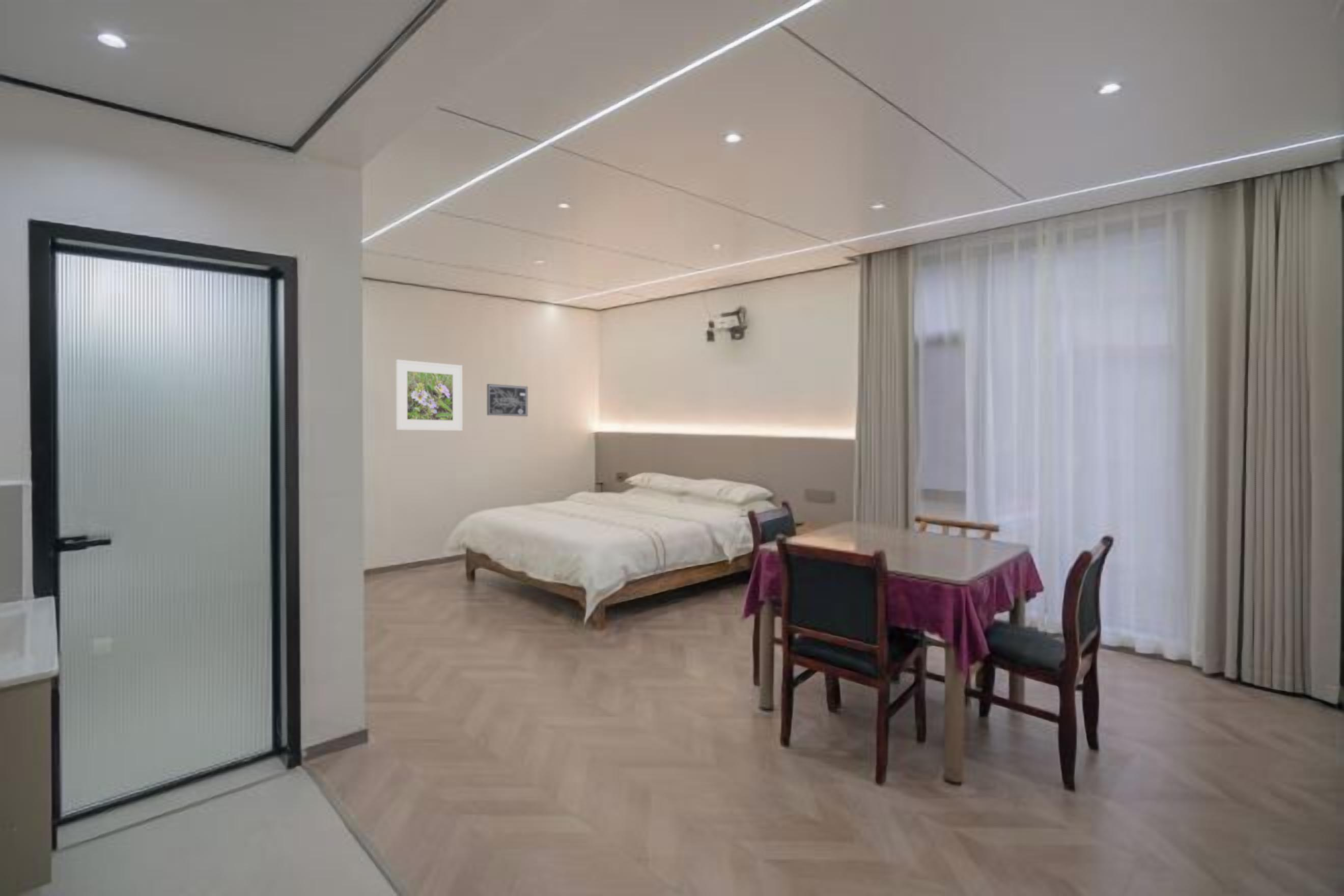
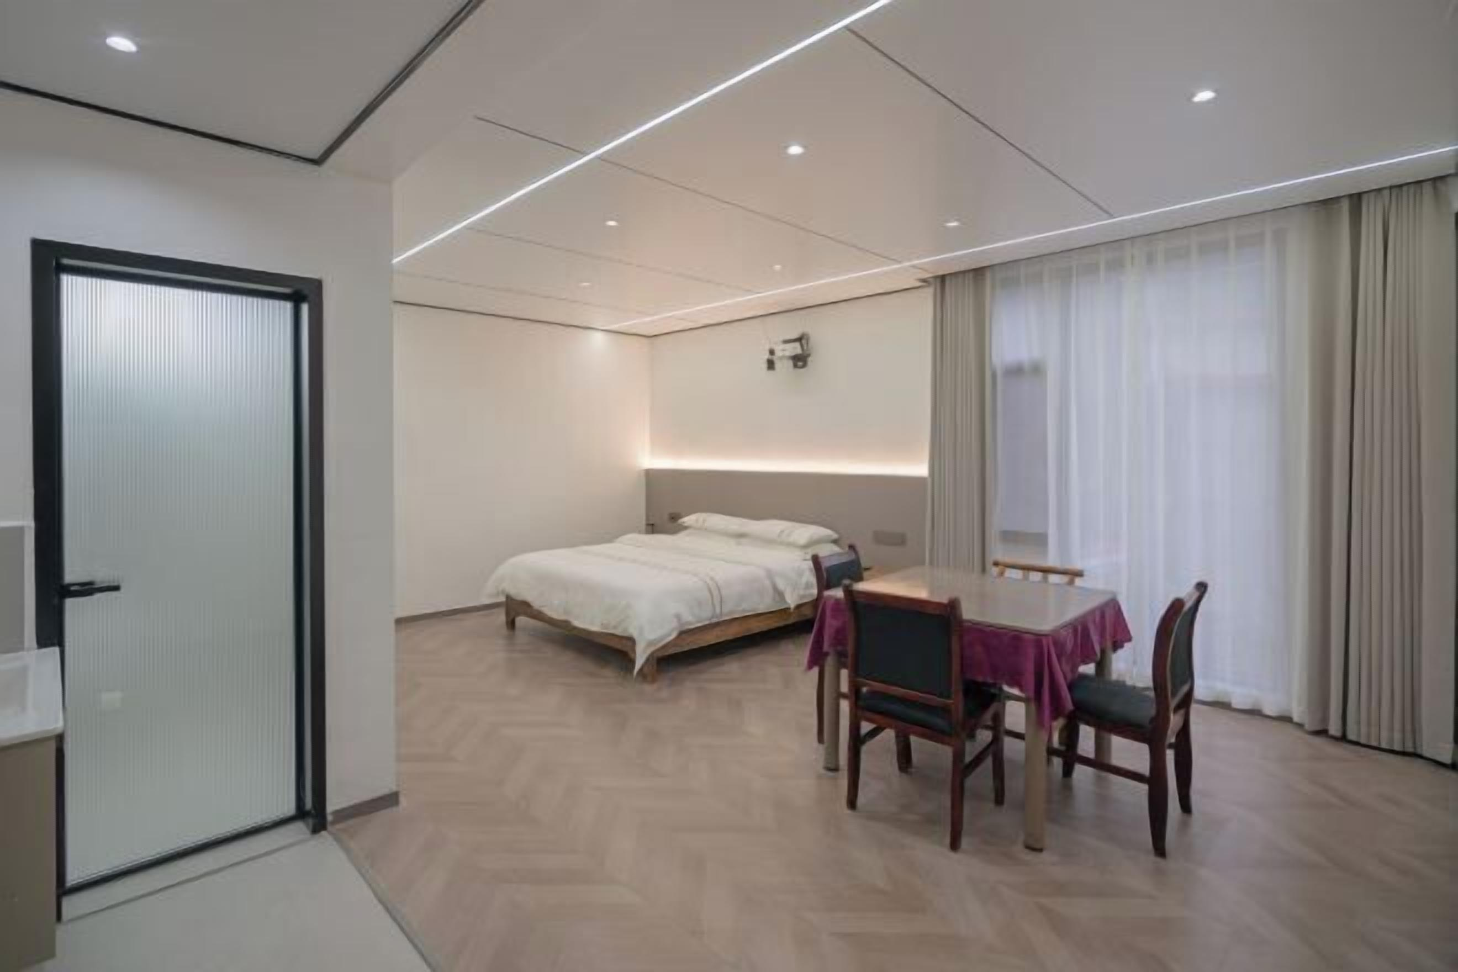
- wall art [487,383,528,417]
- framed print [396,359,463,431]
